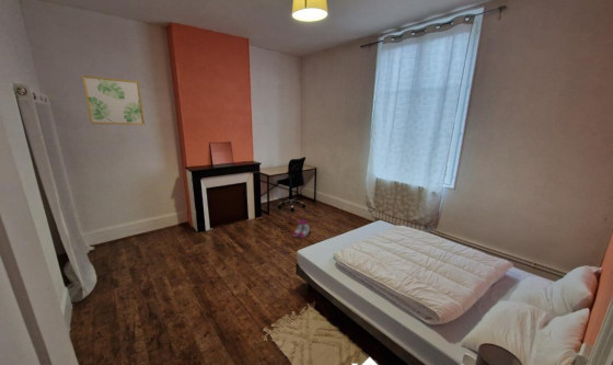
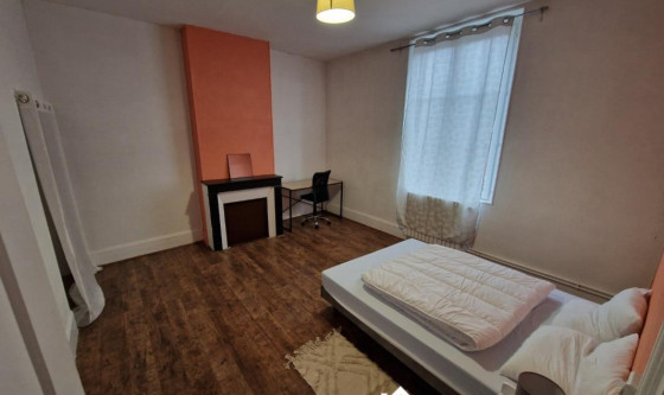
- wall art [81,75,146,126]
- boots [291,218,312,239]
